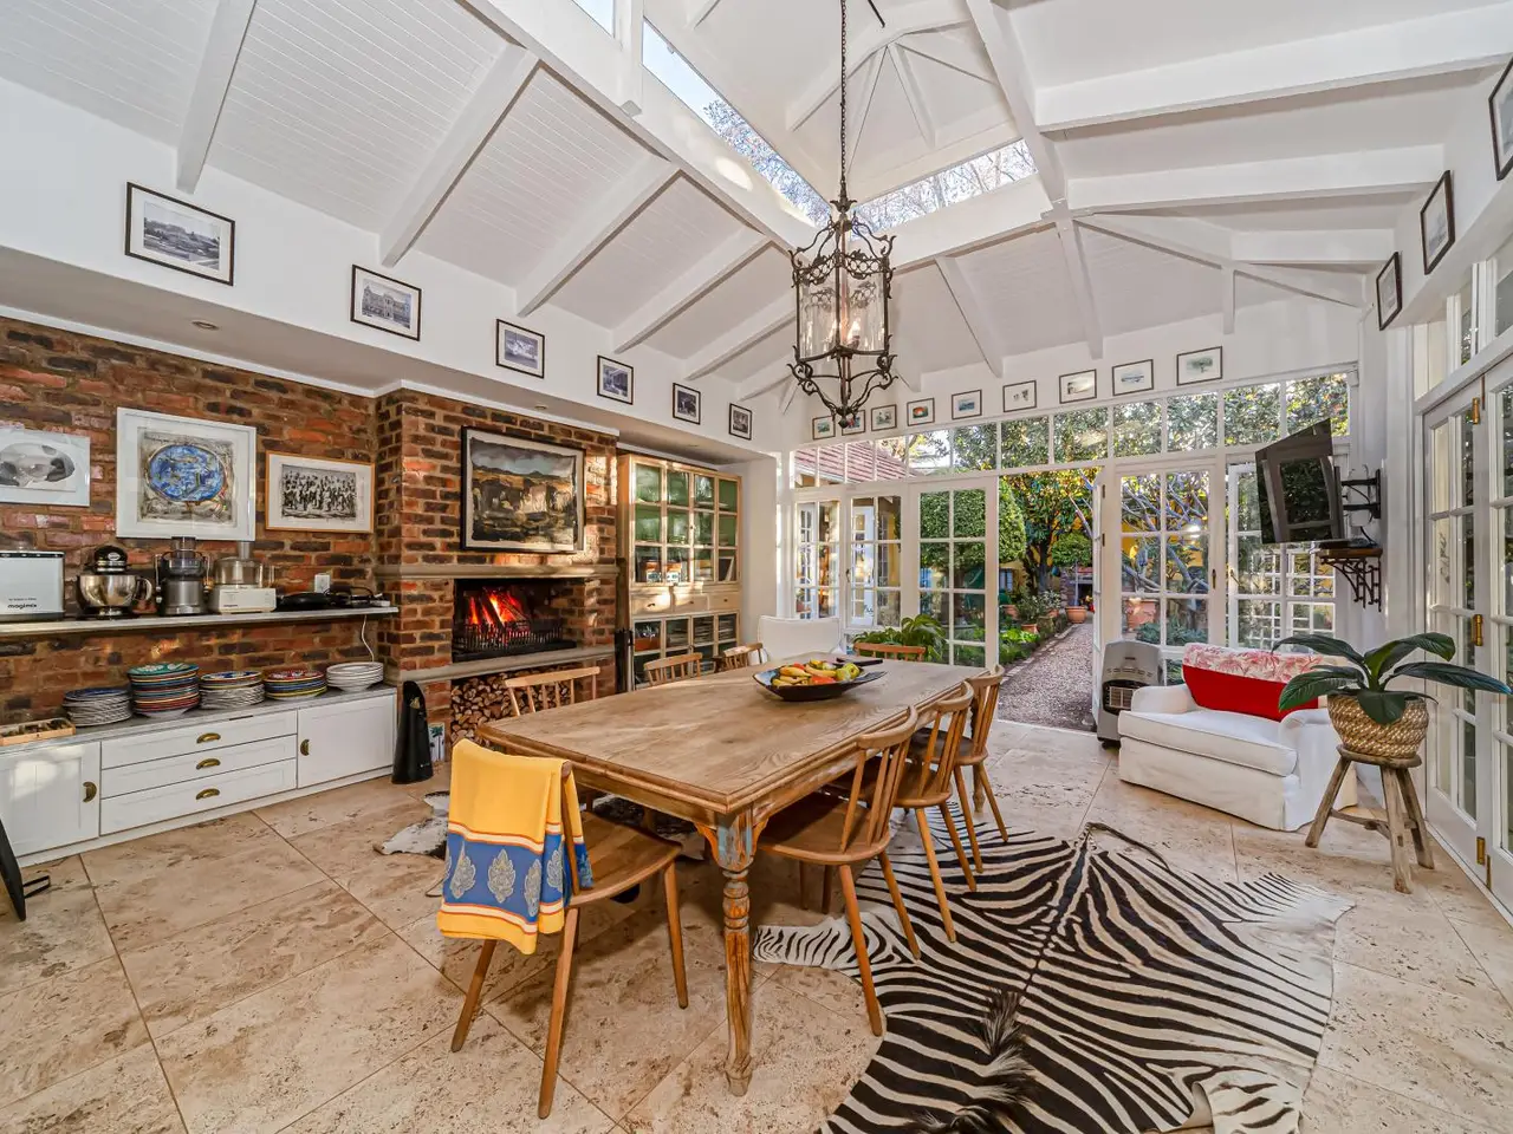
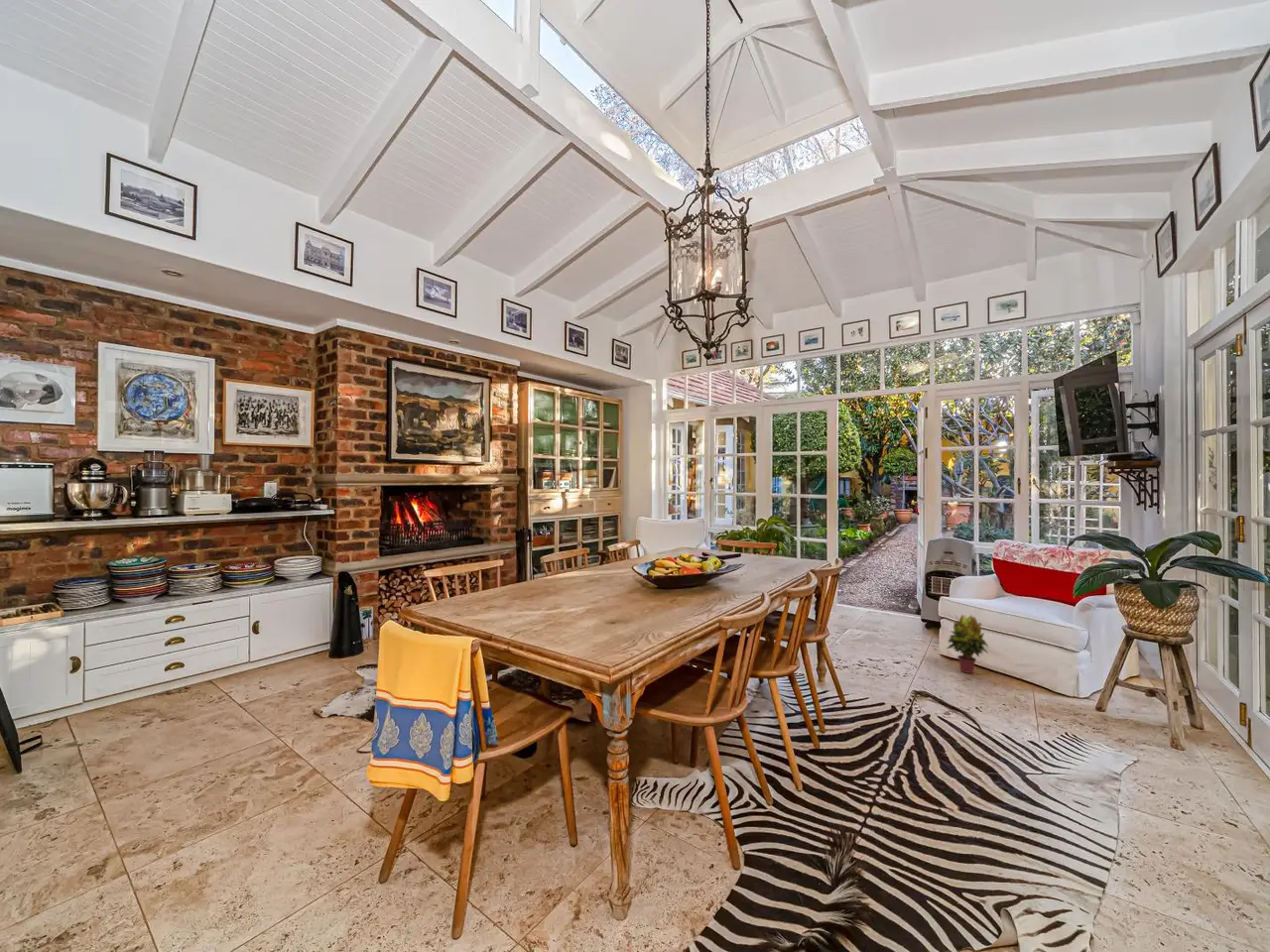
+ potted plant [947,614,989,674]
